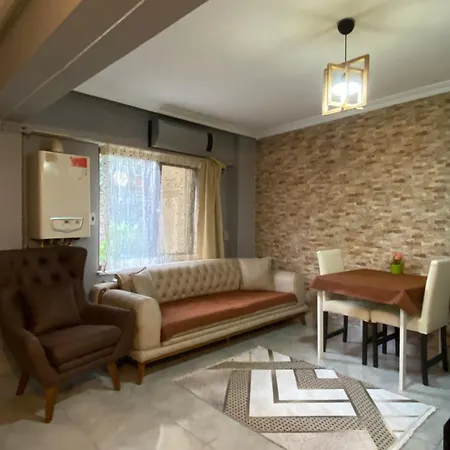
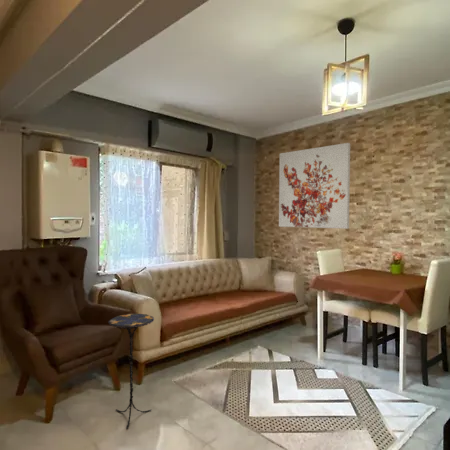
+ wall art [278,142,351,230]
+ side table [107,313,155,429]
